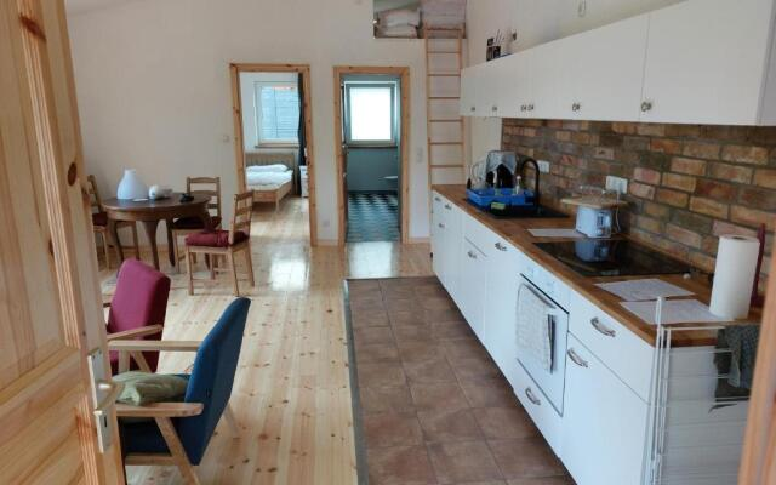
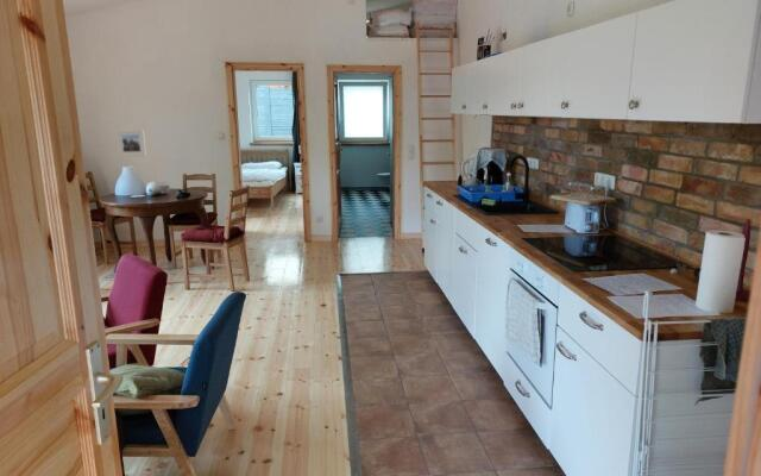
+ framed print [115,129,147,158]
